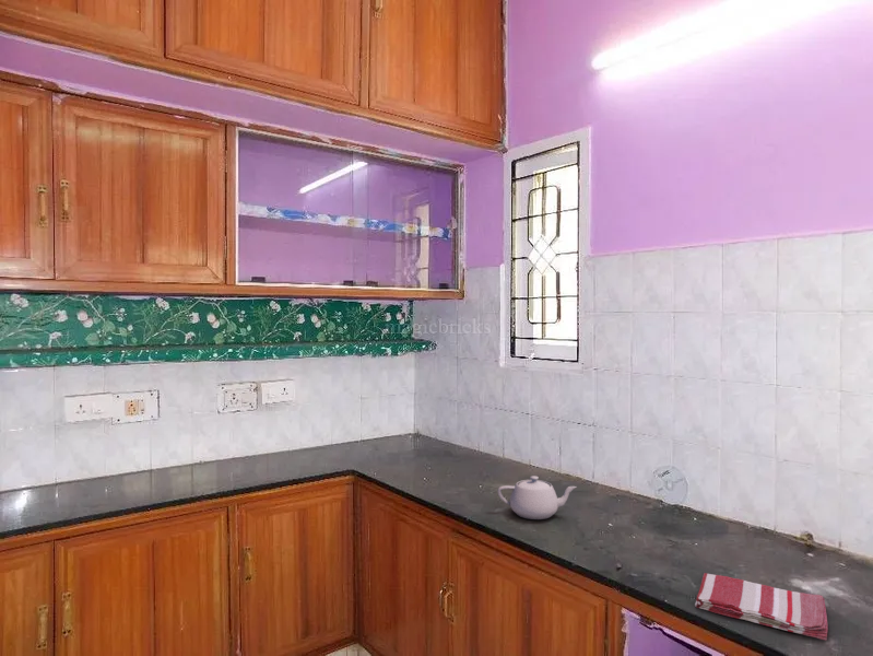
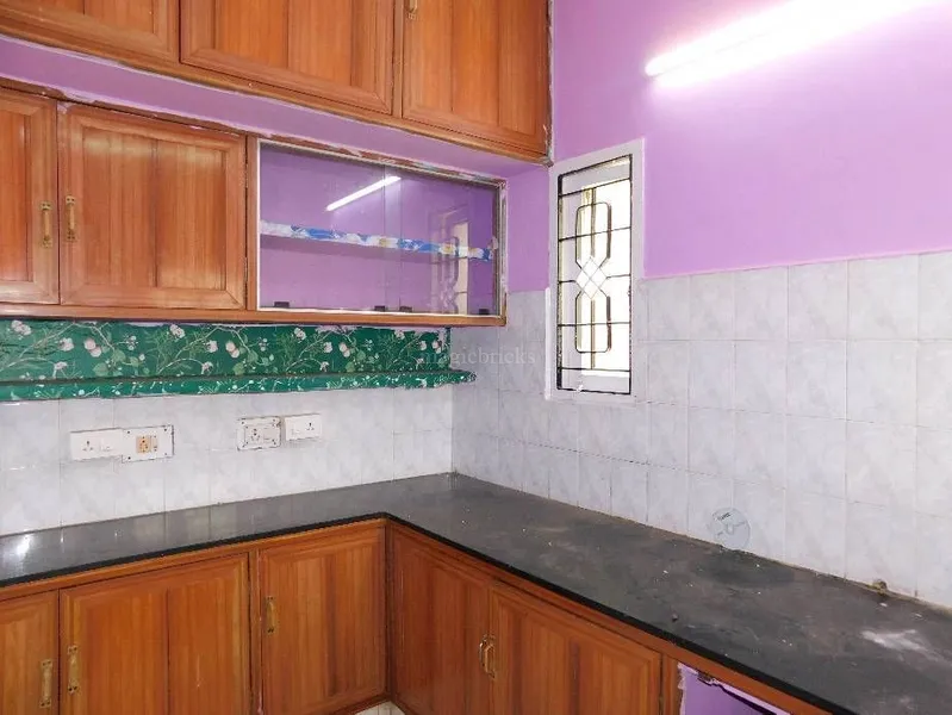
- teapot [496,475,578,520]
- dish towel [694,572,828,642]
